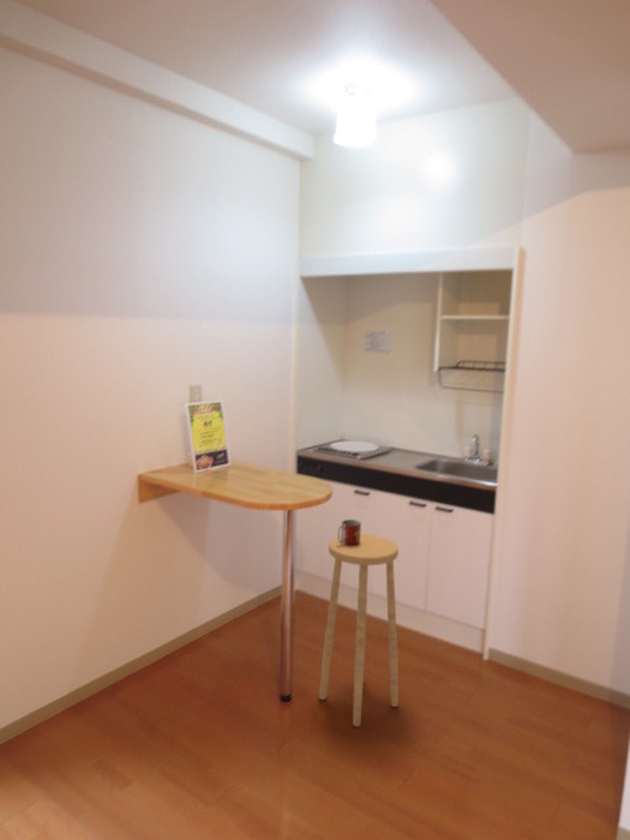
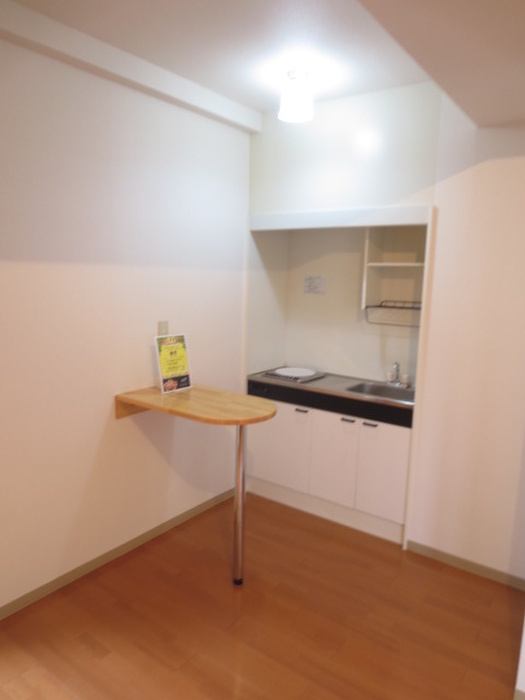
- mug [336,518,362,546]
- stool [318,533,400,728]
